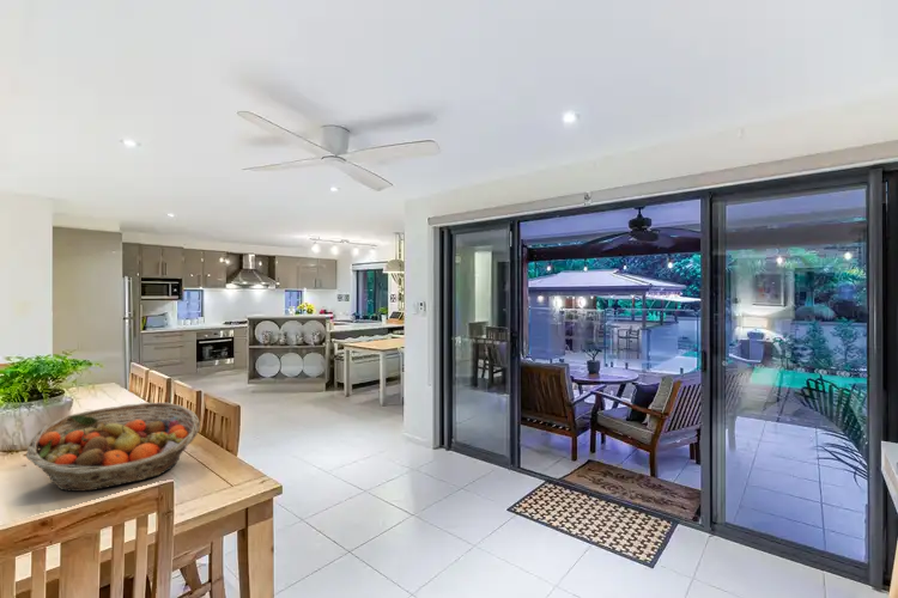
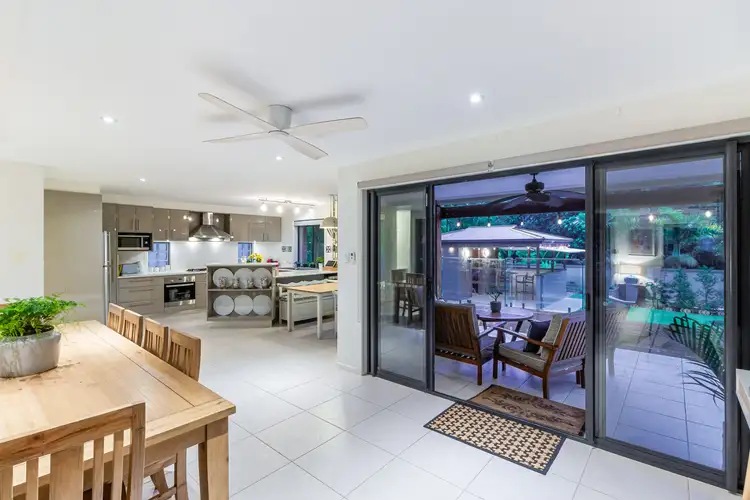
- fruit basket [25,401,201,493]
